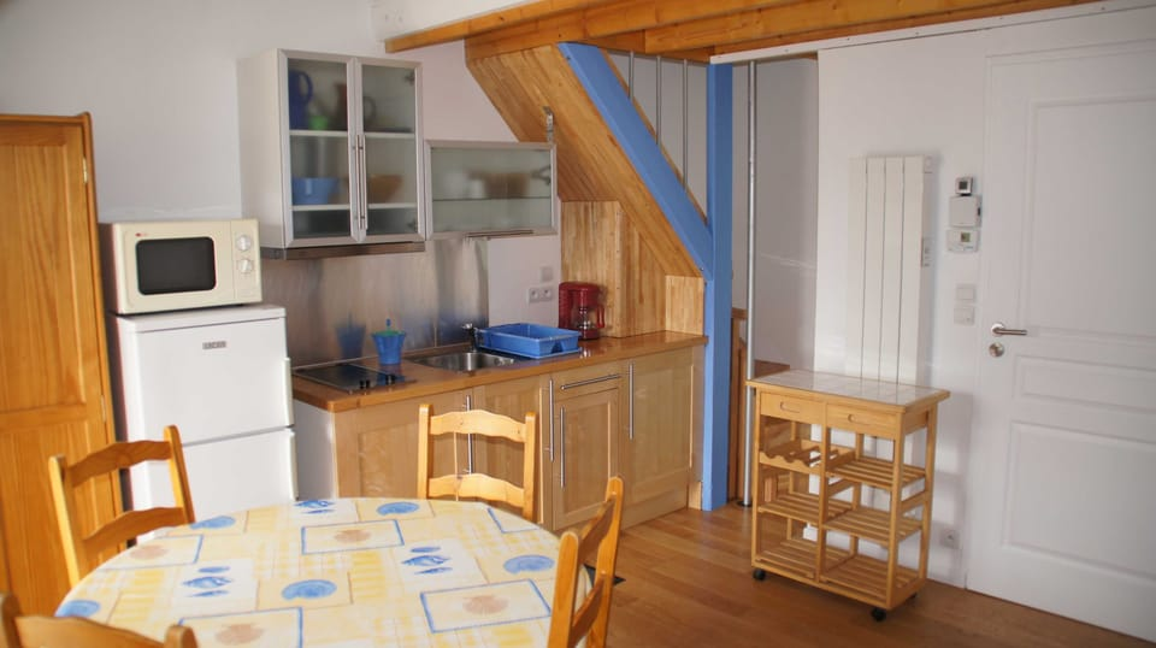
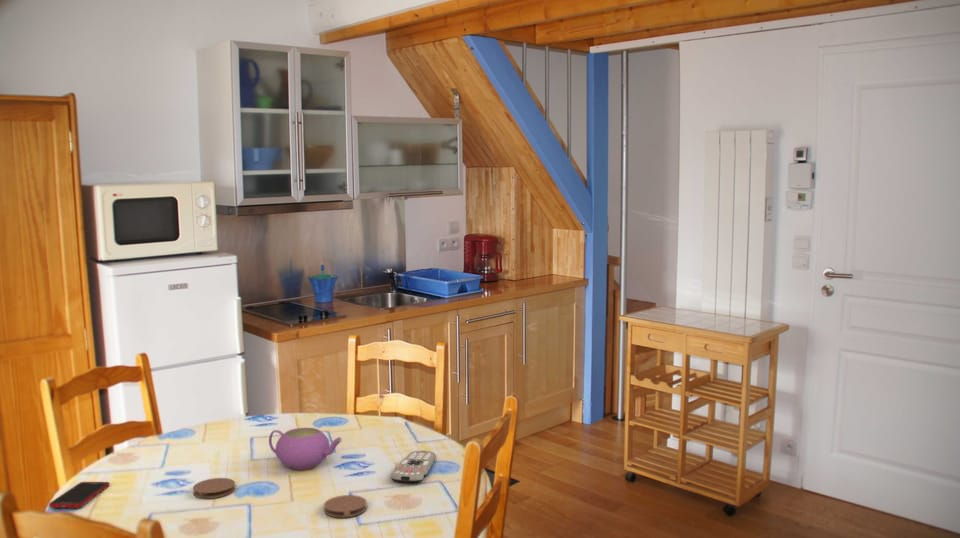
+ coaster [323,494,368,519]
+ remote control [389,450,437,483]
+ cell phone [48,481,110,509]
+ teapot [268,427,343,471]
+ coaster [192,477,236,499]
